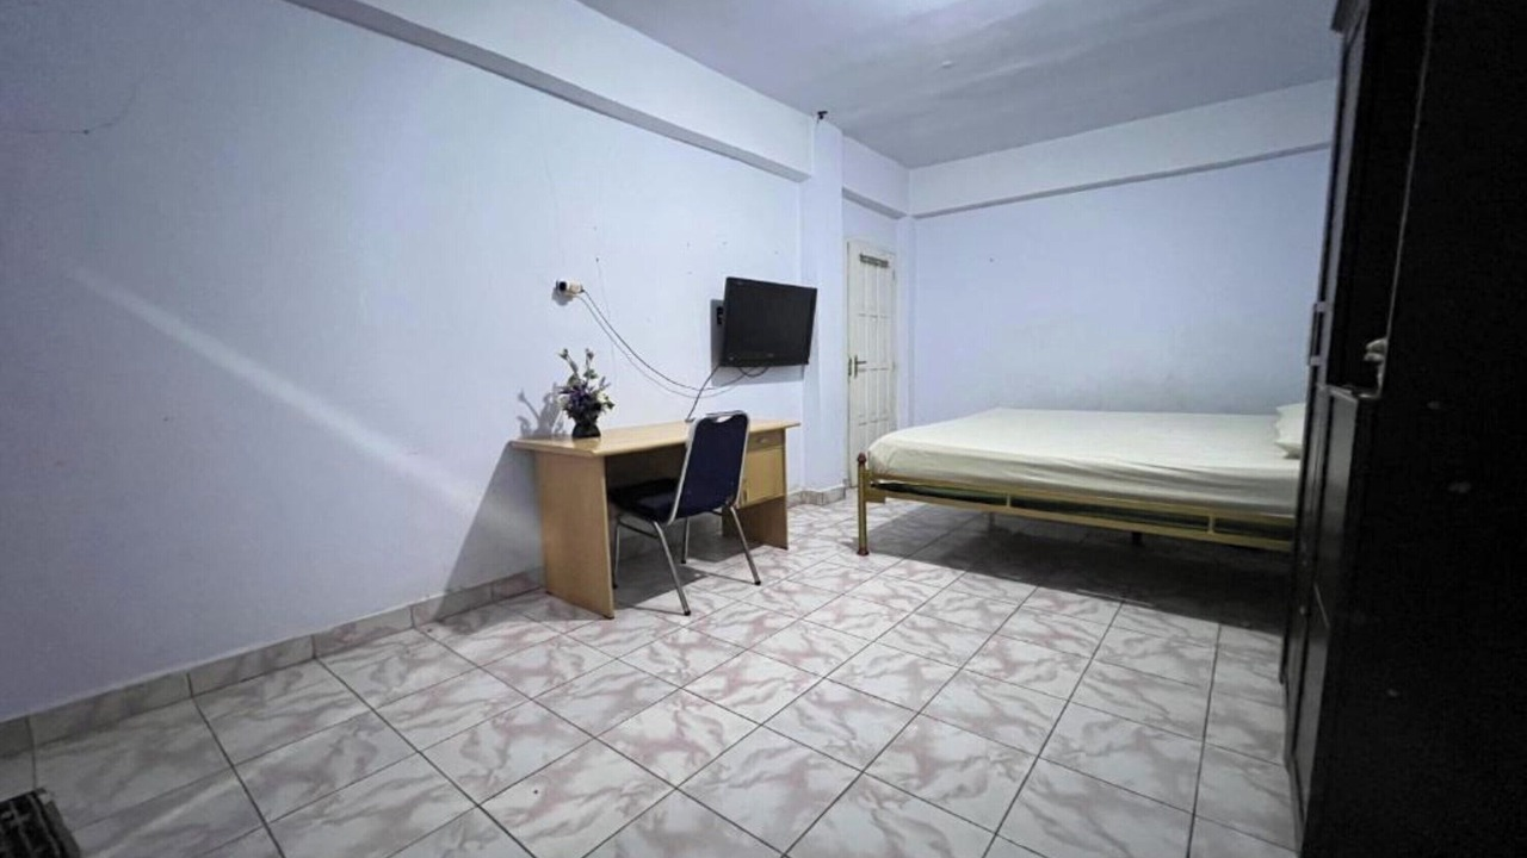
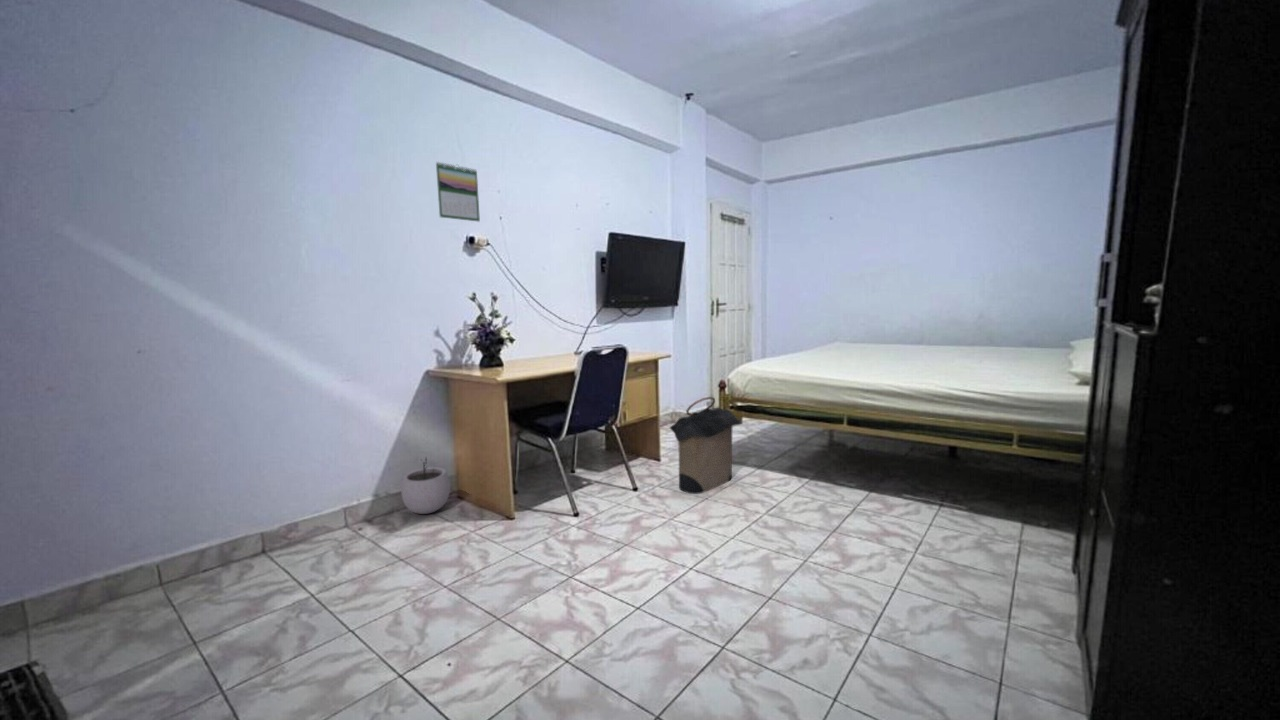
+ laundry hamper [668,396,744,495]
+ calendar [435,161,481,223]
+ plant pot [400,456,451,515]
